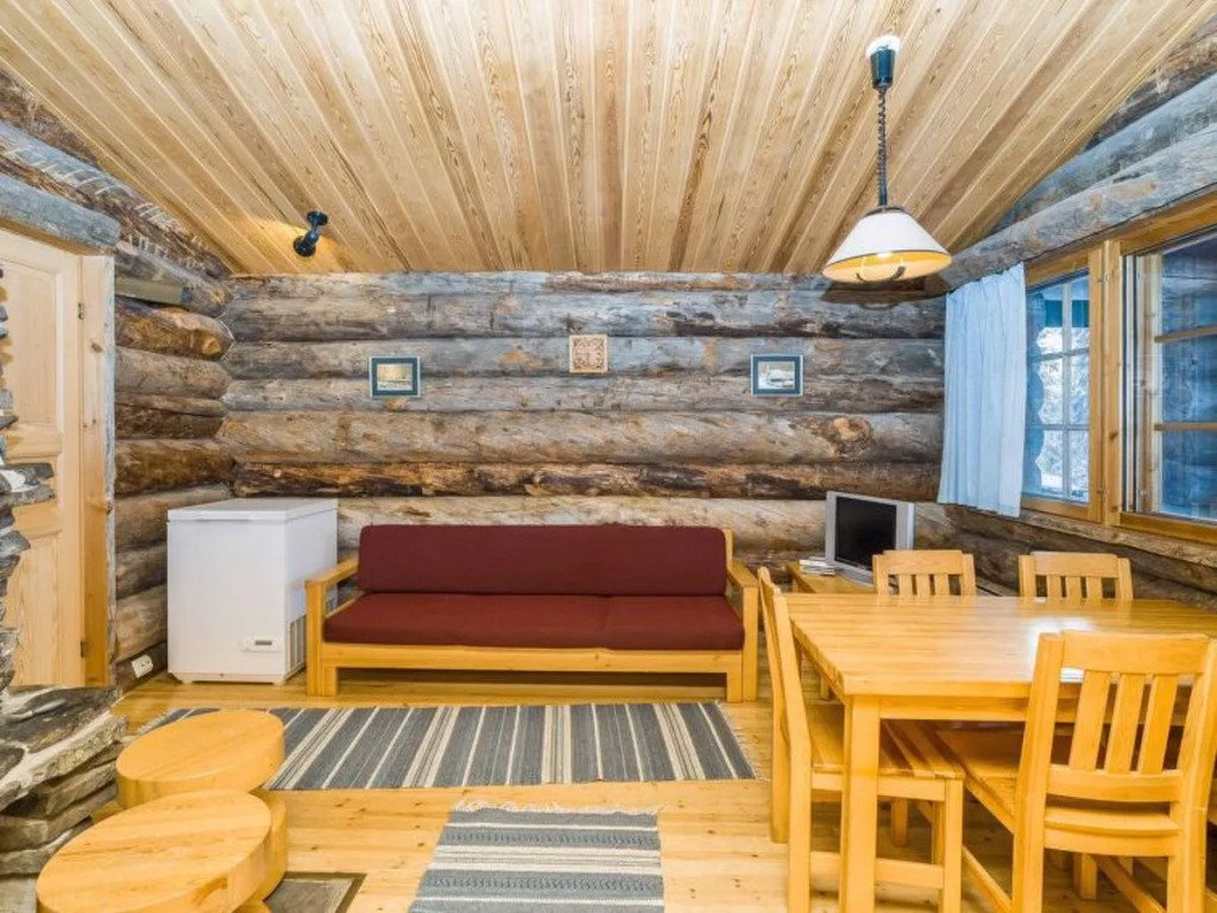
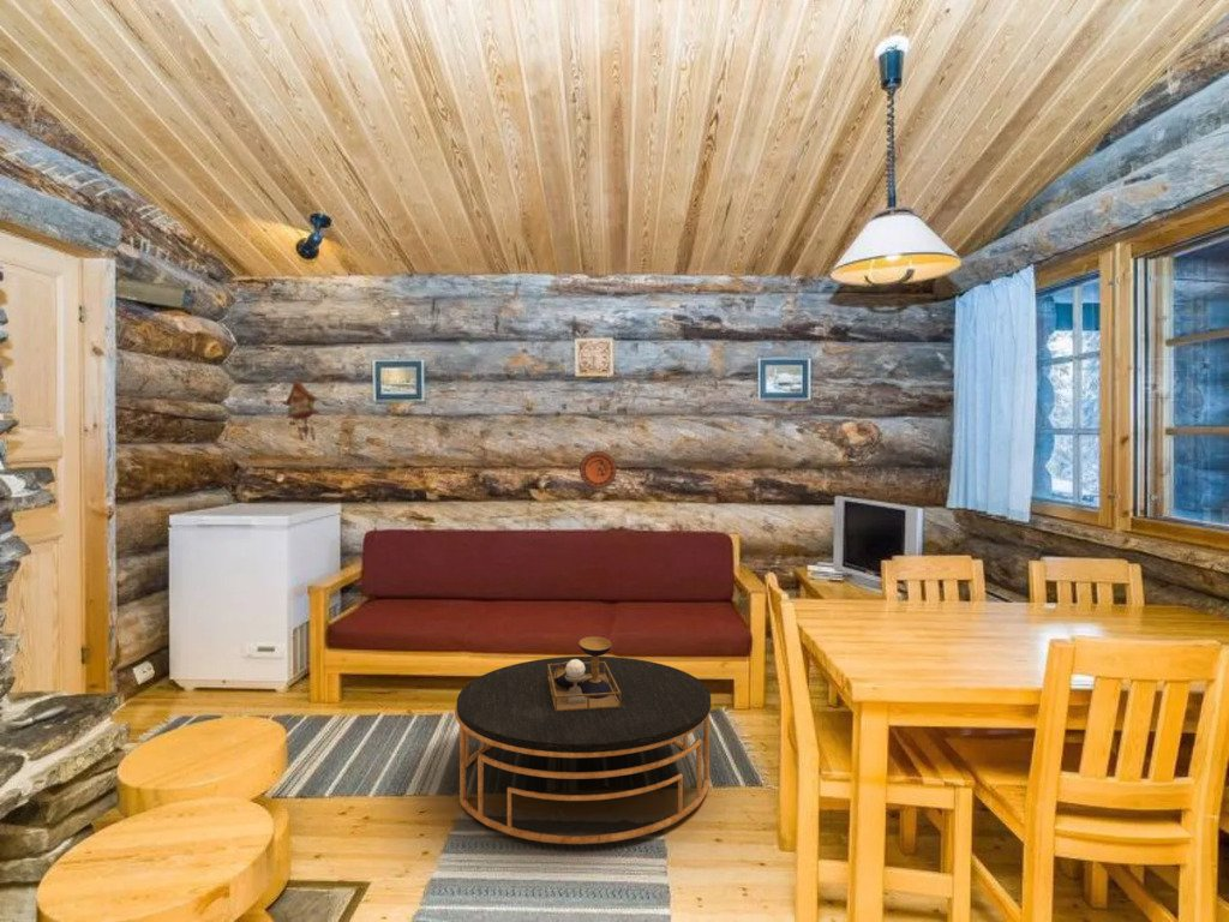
+ coffee table [454,635,712,845]
+ decorative plate [578,450,618,490]
+ cuckoo clock [282,381,320,442]
